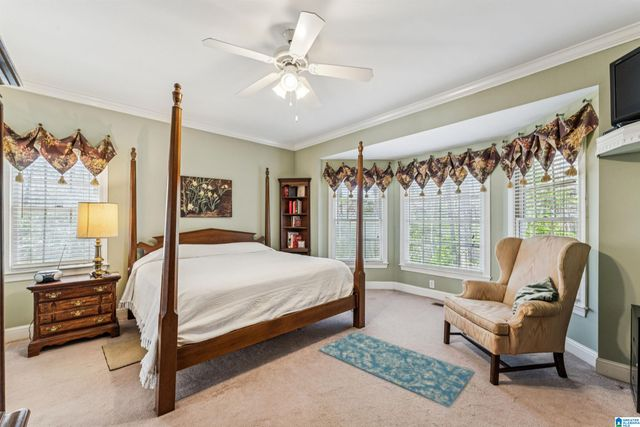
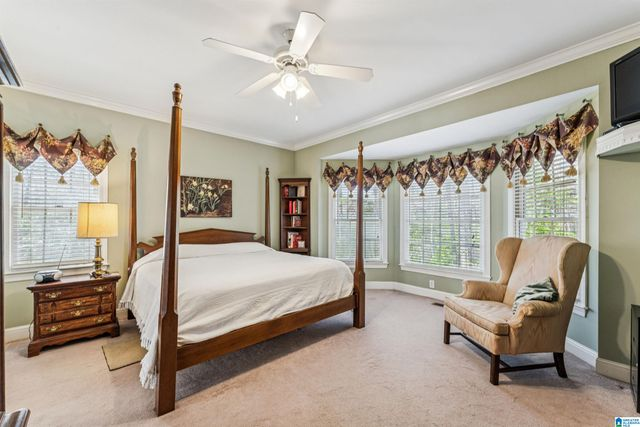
- rug [317,330,475,408]
